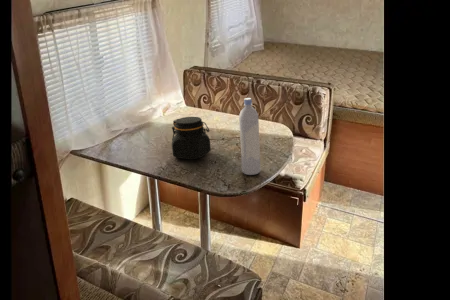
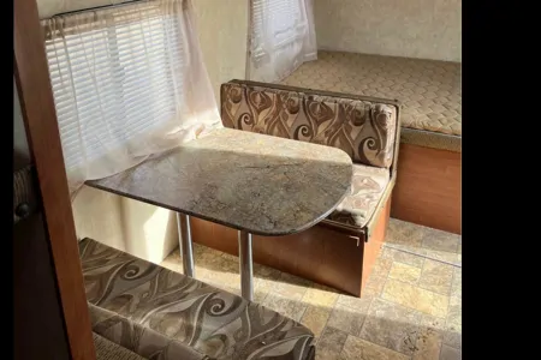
- jar [171,116,212,160]
- bottle [238,97,262,176]
